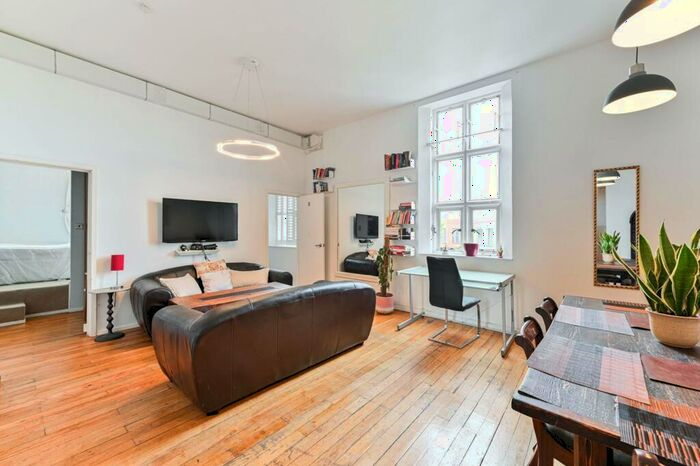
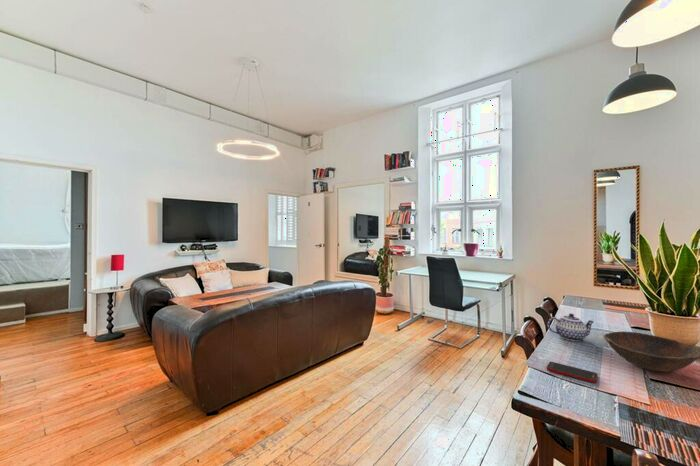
+ cell phone [546,361,599,384]
+ bowl [603,330,700,372]
+ teapot [547,312,595,342]
